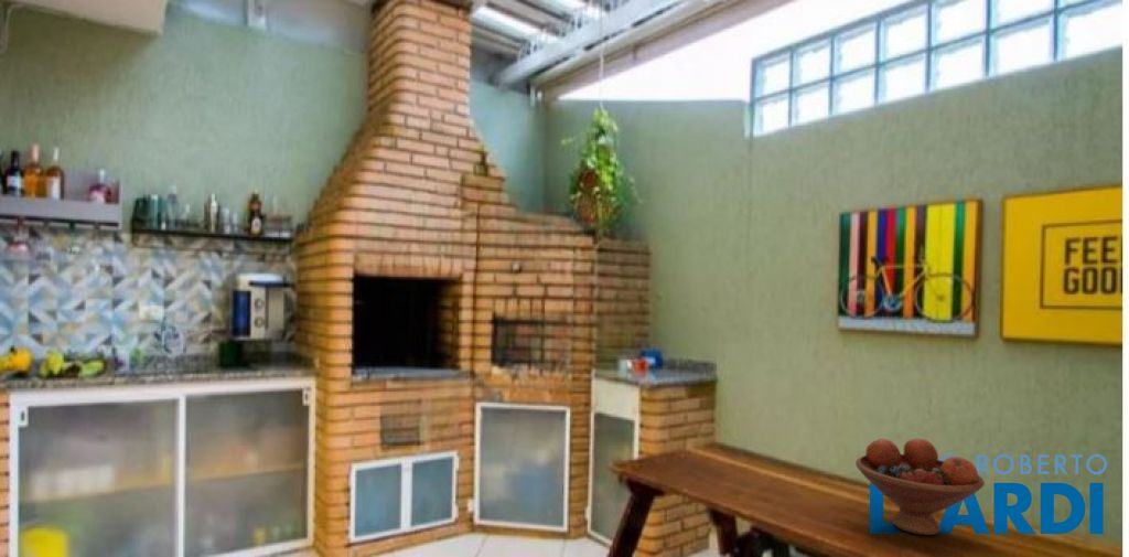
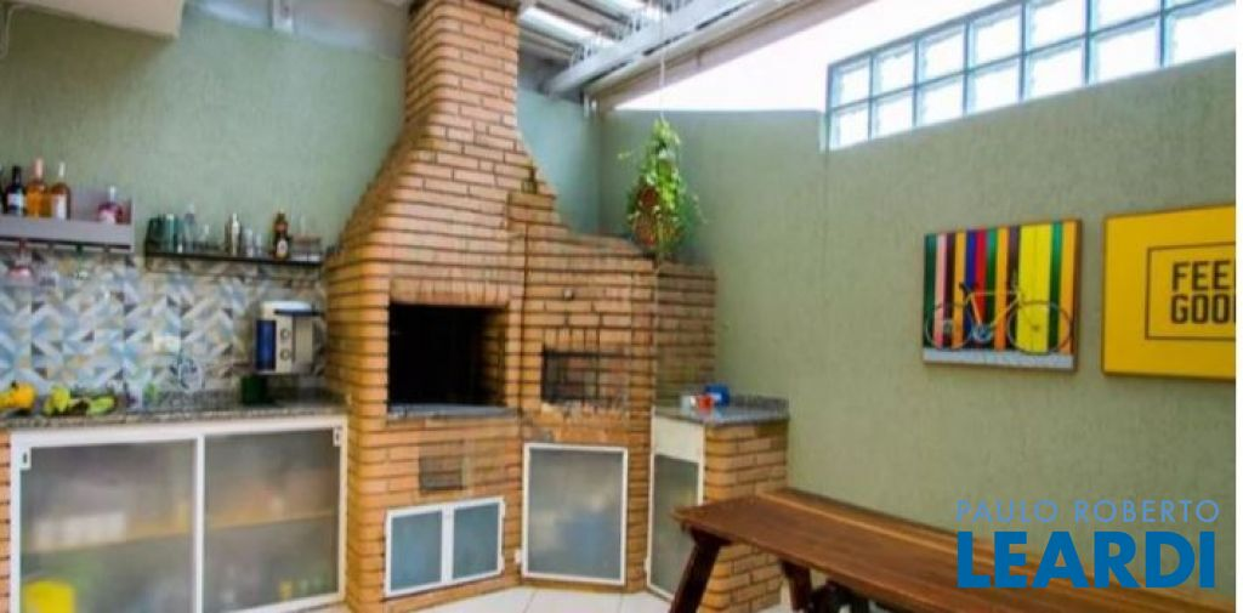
- fruit bowl [854,438,986,536]
